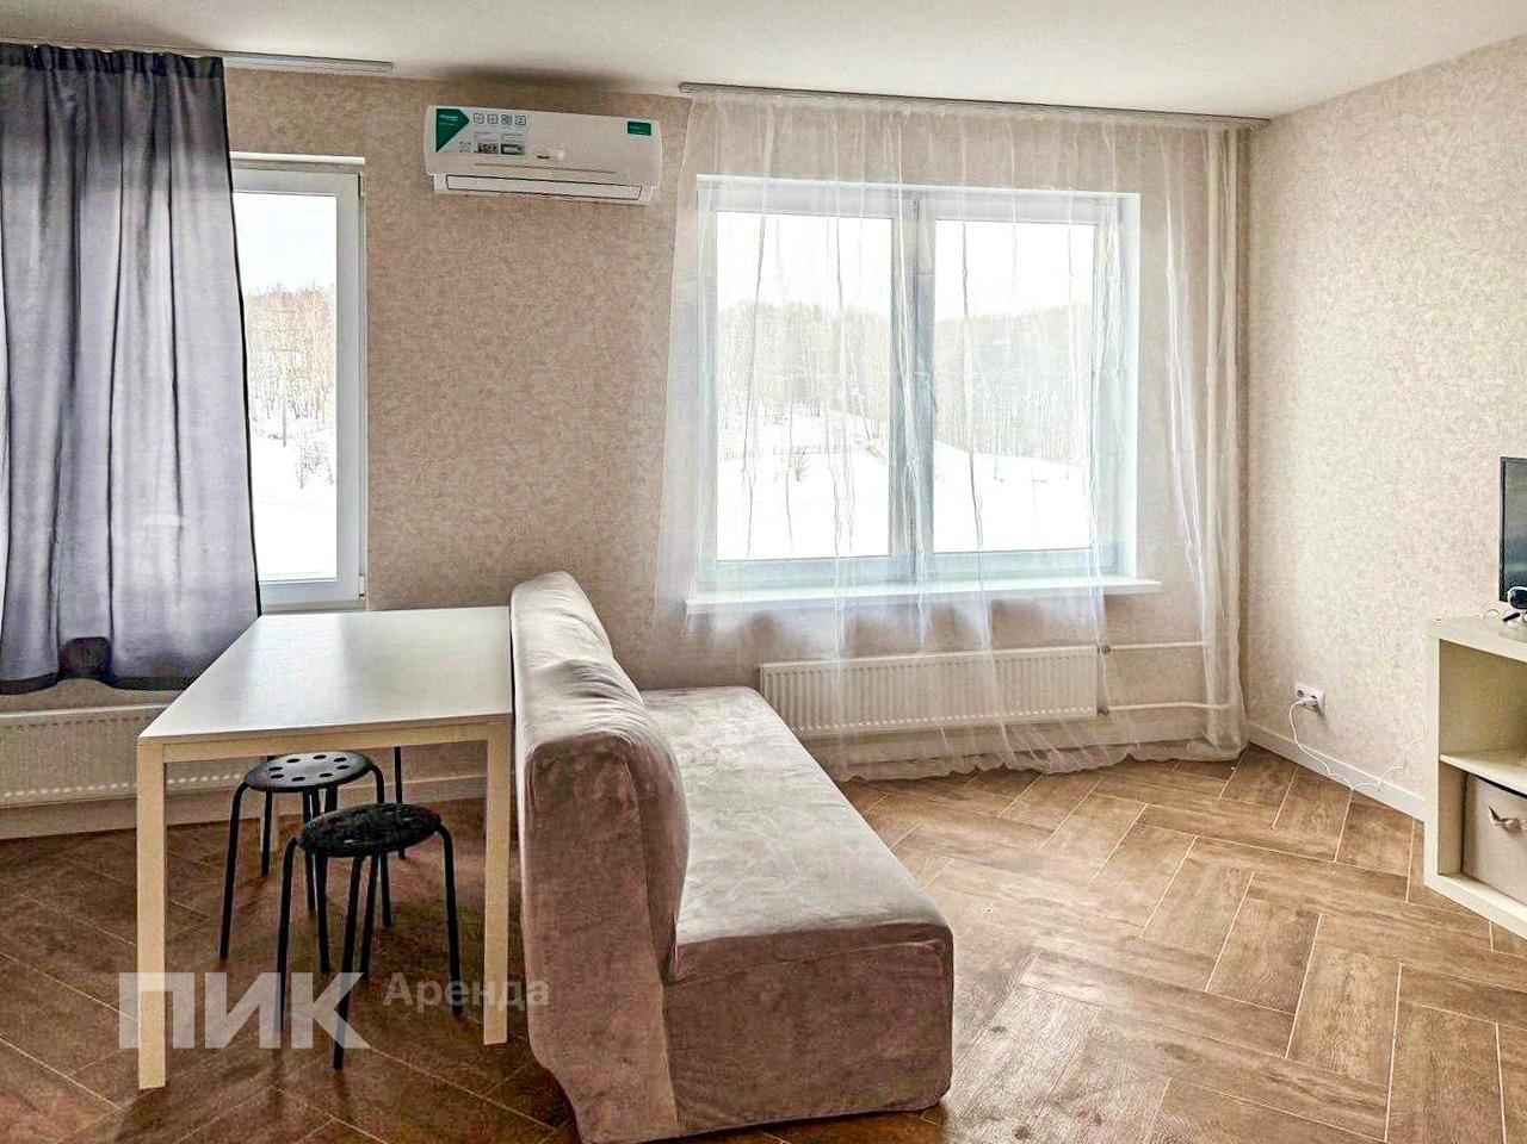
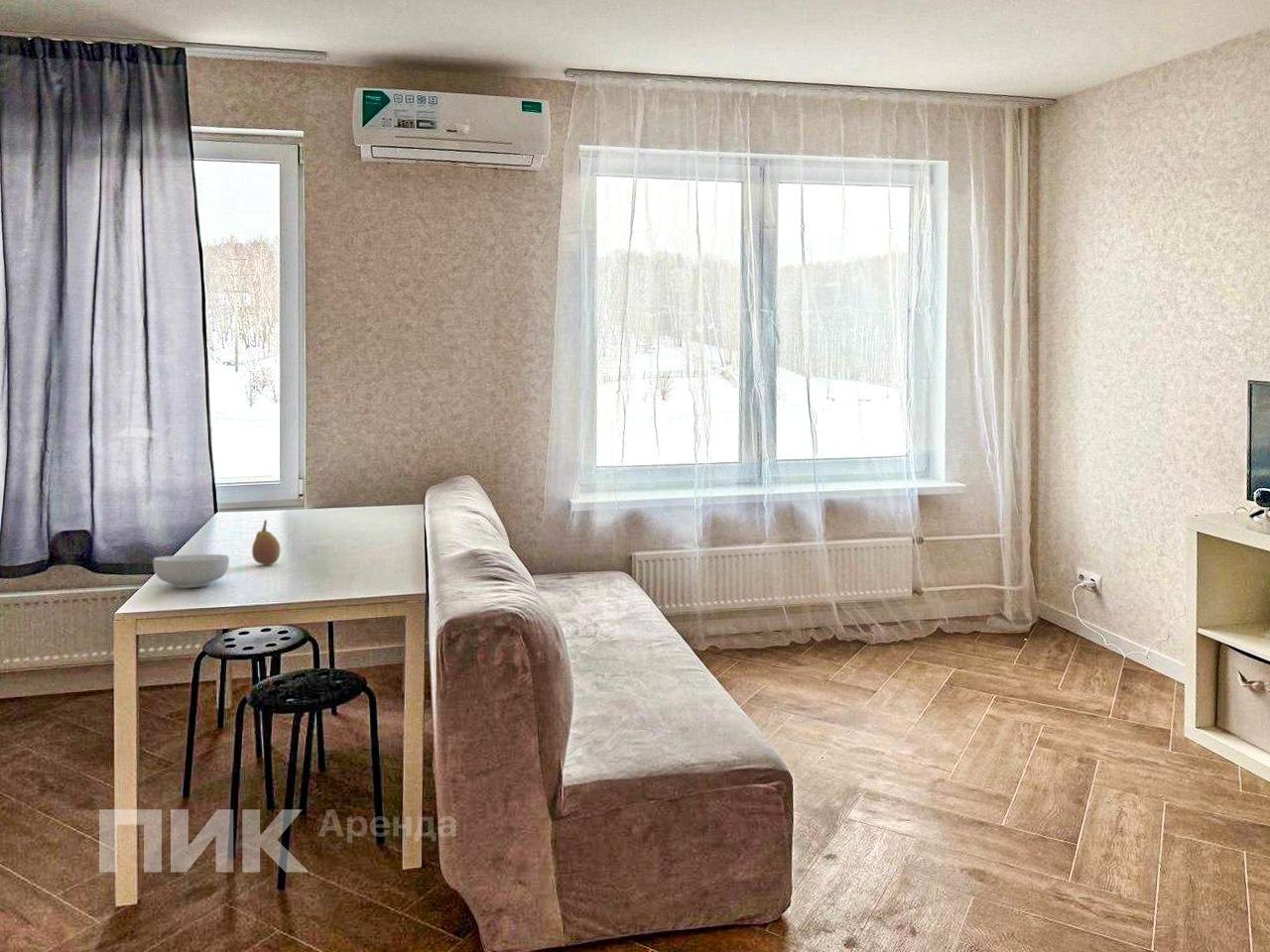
+ fruit [251,519,281,565]
+ cereal bowl [152,553,230,589]
